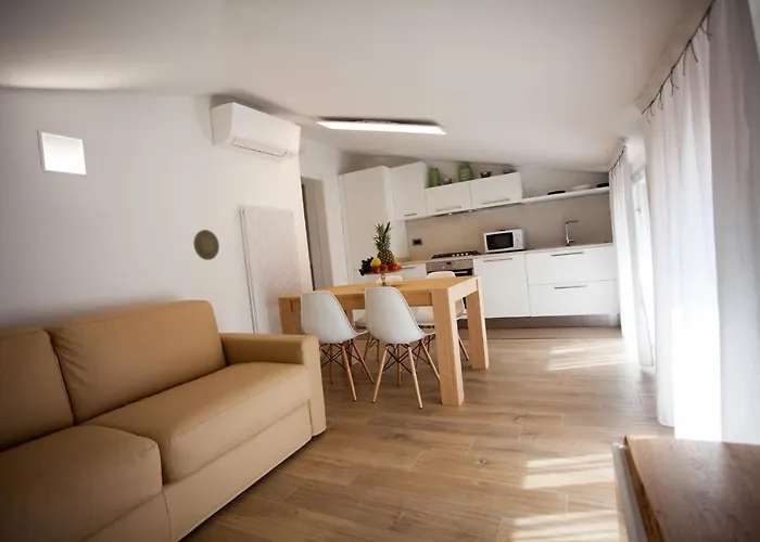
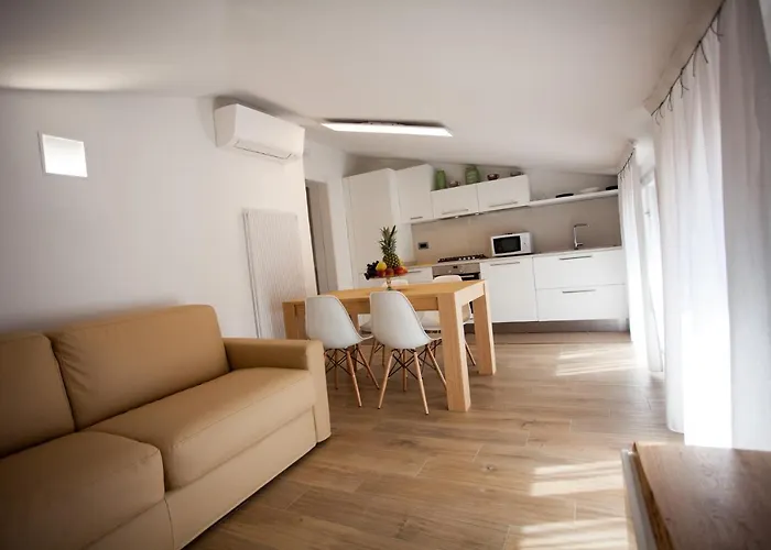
- decorative plate [192,229,220,261]
